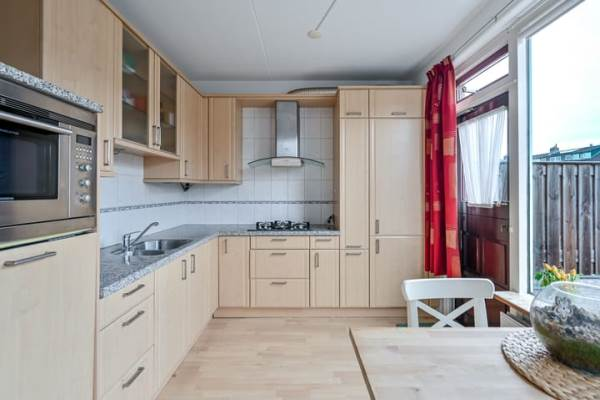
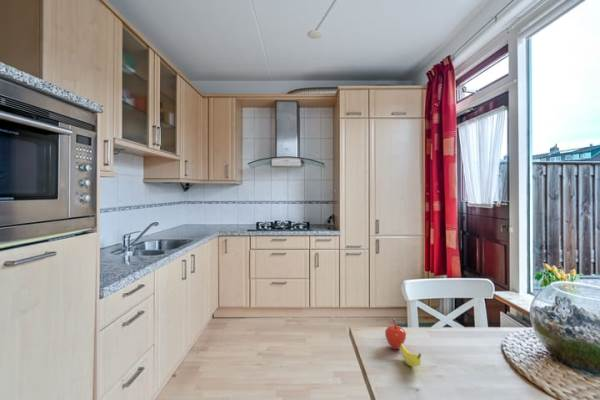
+ fruit [384,317,422,367]
